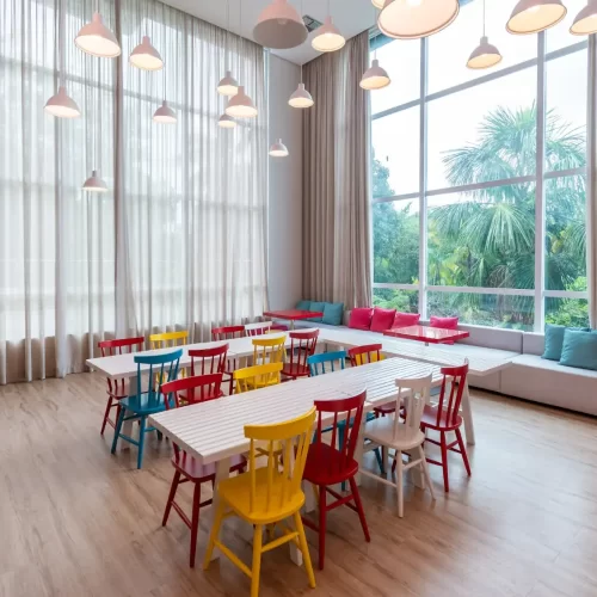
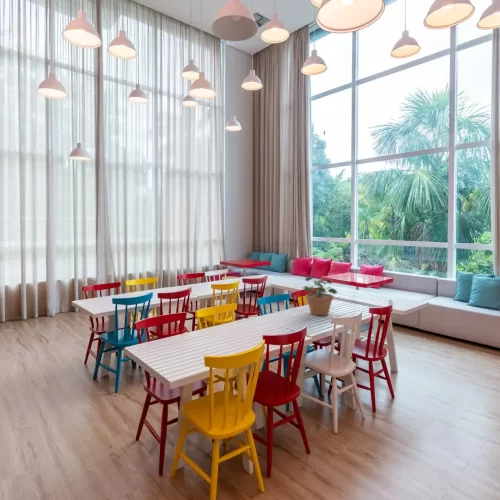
+ potted plant [301,275,339,316]
